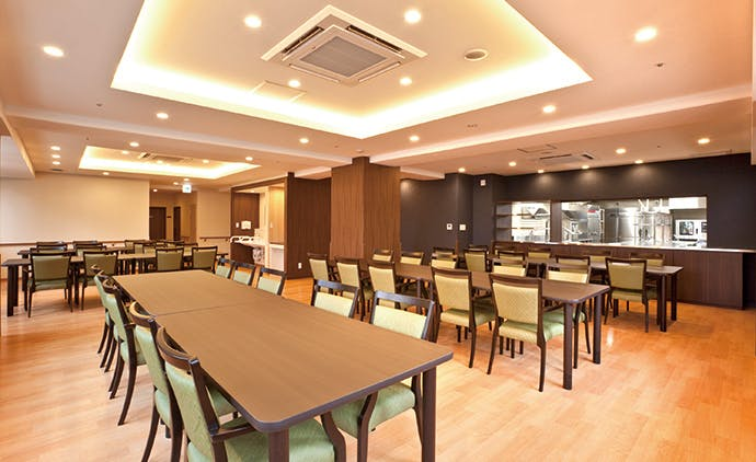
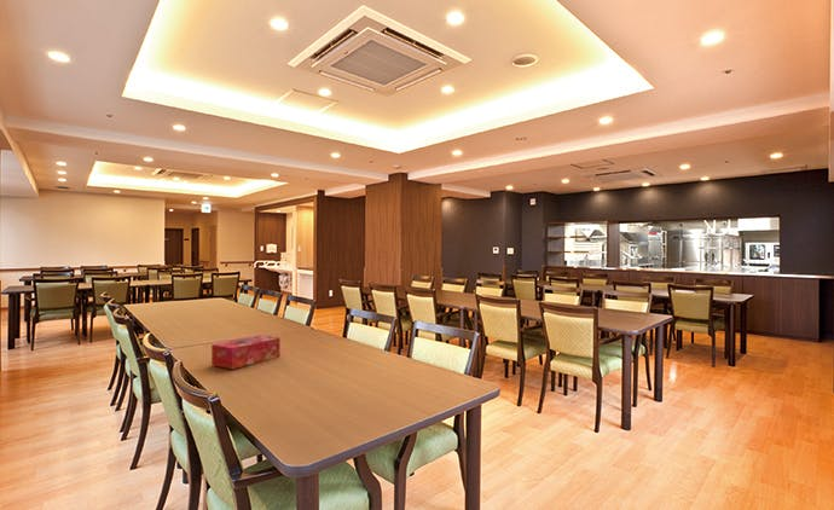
+ tissue box [210,334,282,370]
